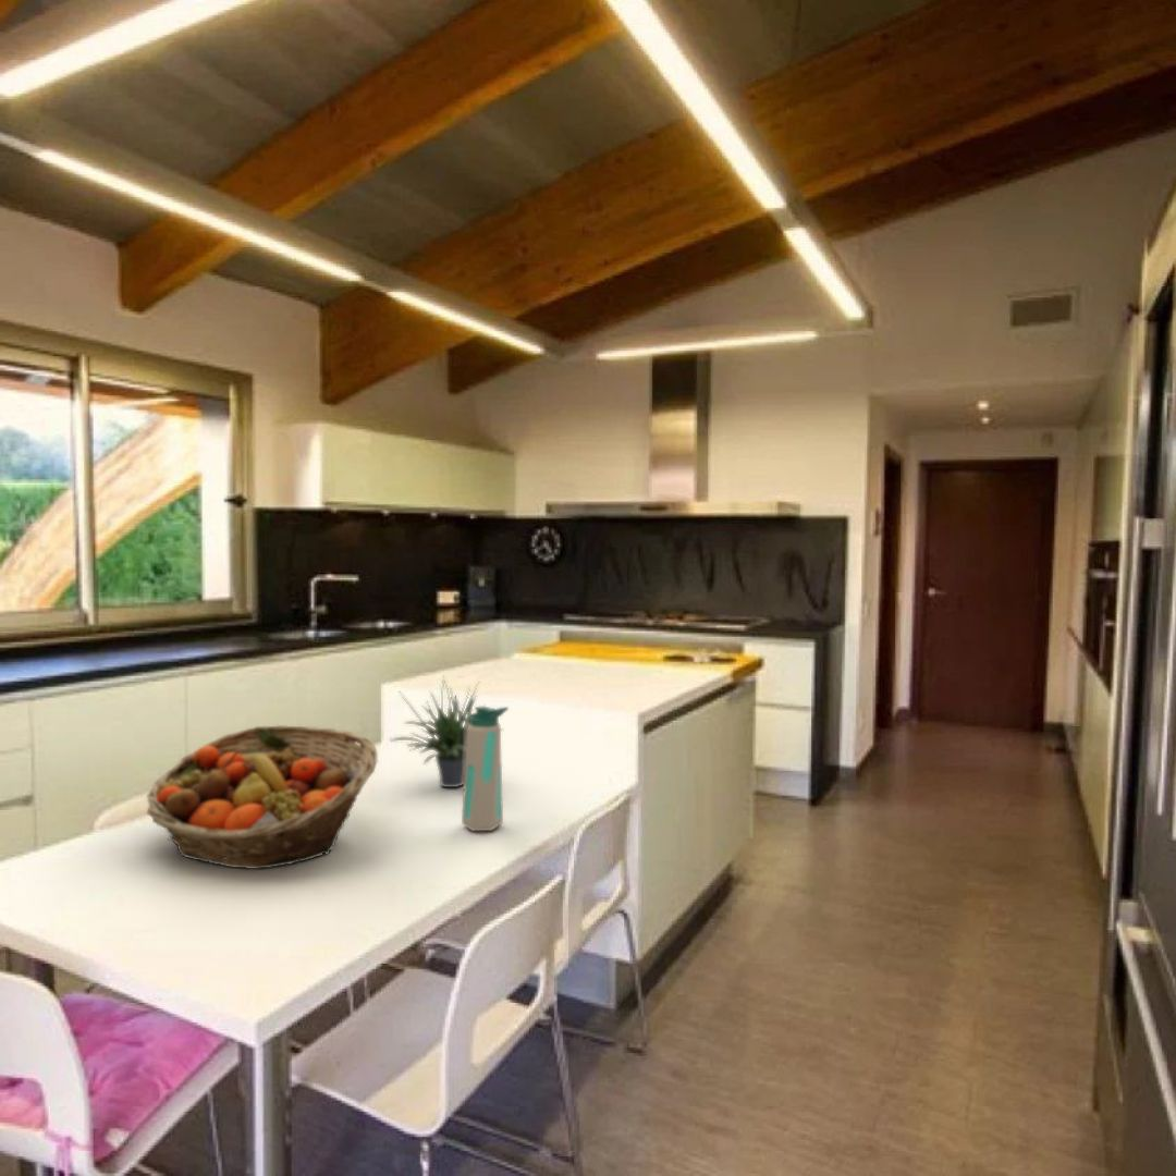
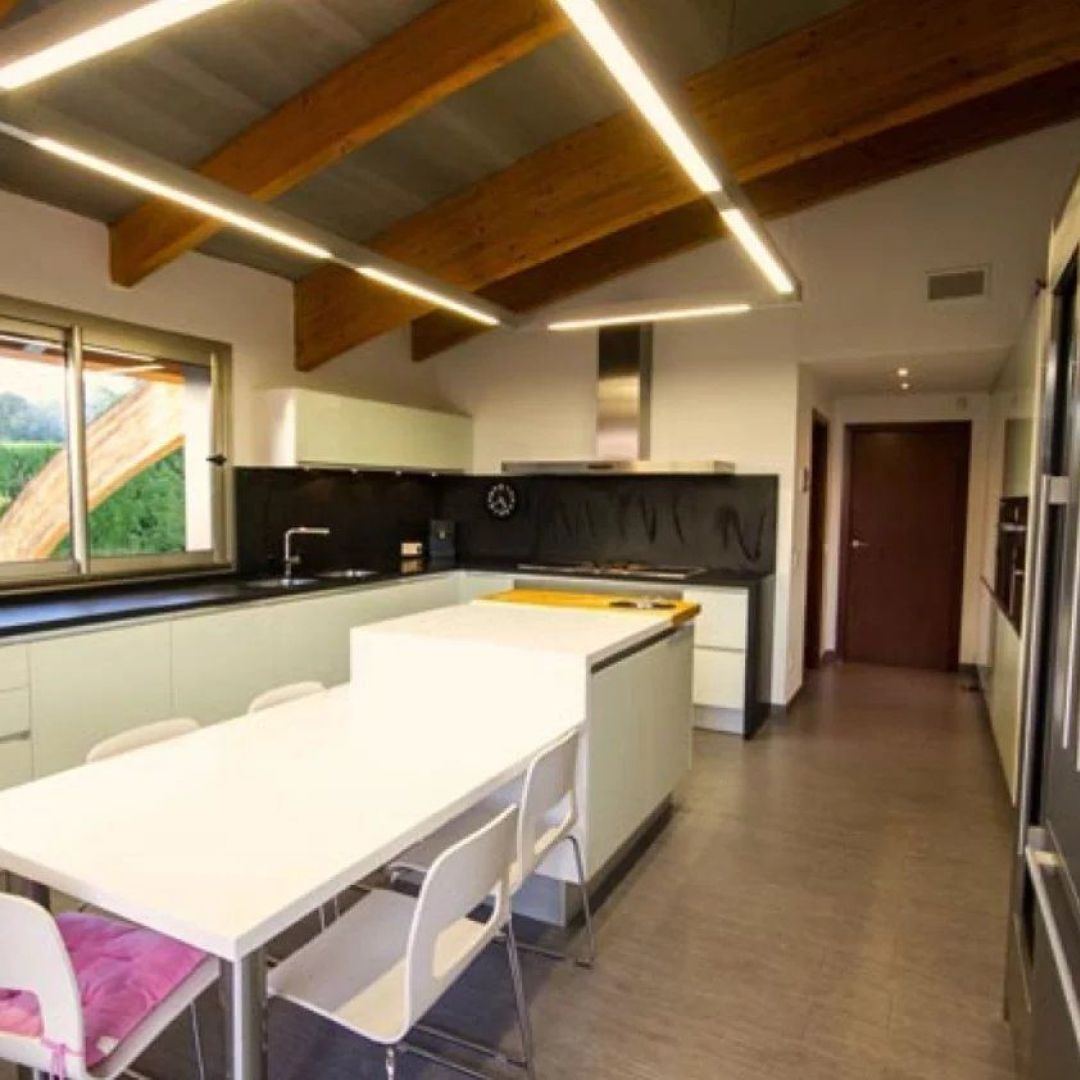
- fruit basket [146,724,378,870]
- water bottle [461,706,510,832]
- potted plant [388,676,505,788]
